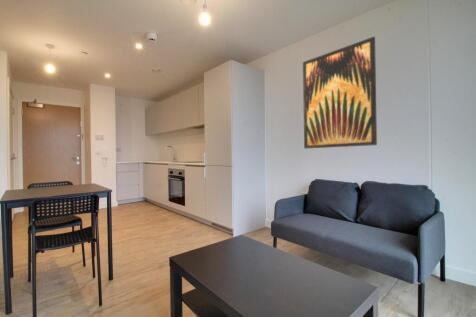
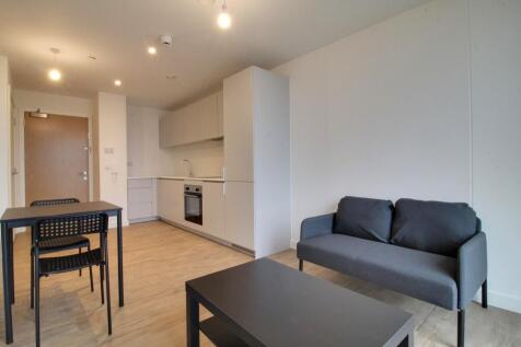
- wall art [302,36,378,150]
